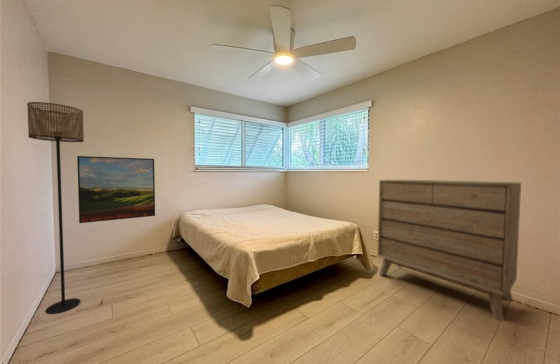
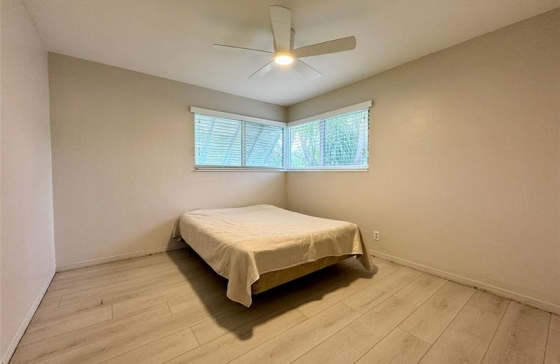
- dresser [377,179,522,322]
- floor lamp [26,101,85,315]
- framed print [76,155,156,224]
